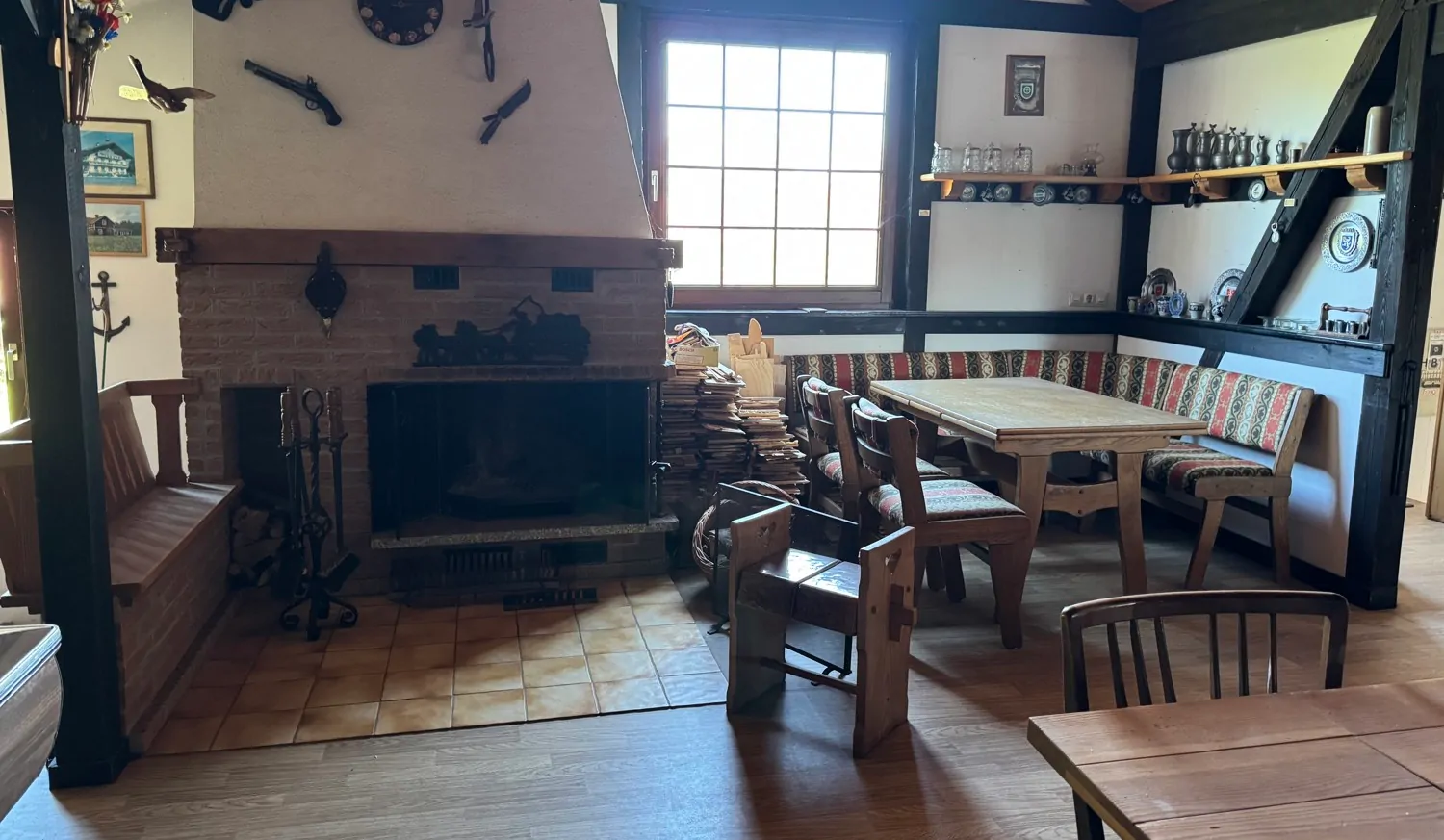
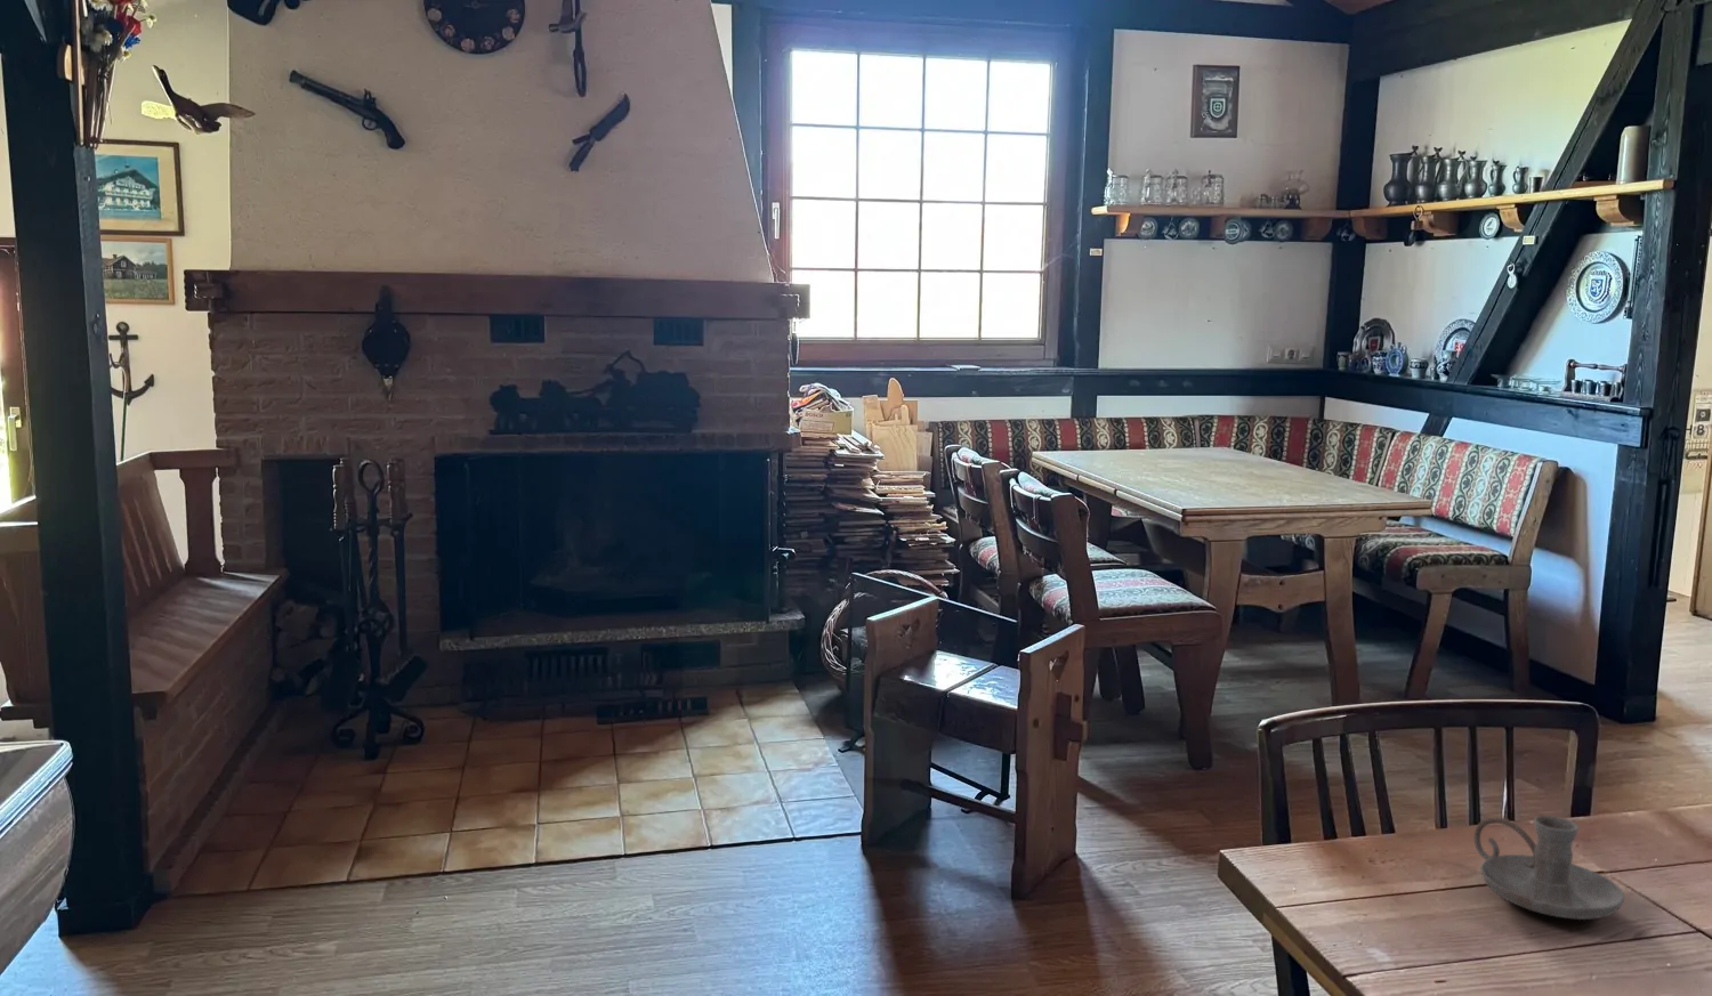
+ candle holder [1473,815,1625,920]
